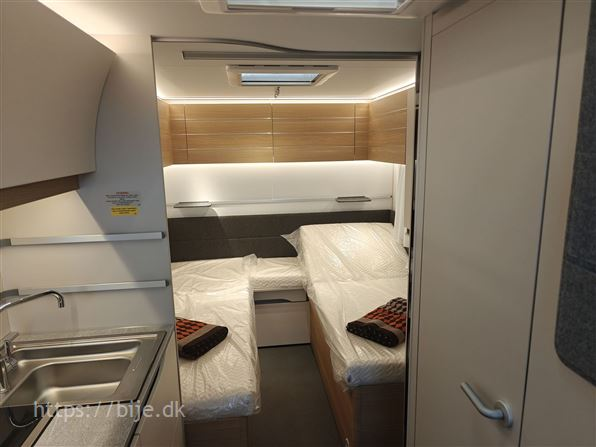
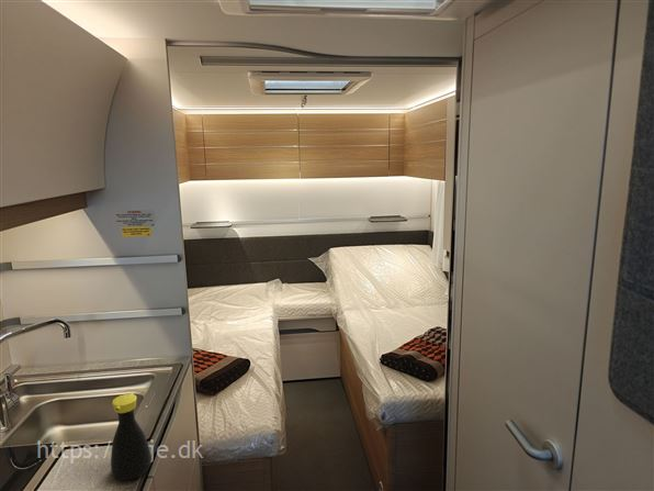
+ bottle [110,391,153,481]
